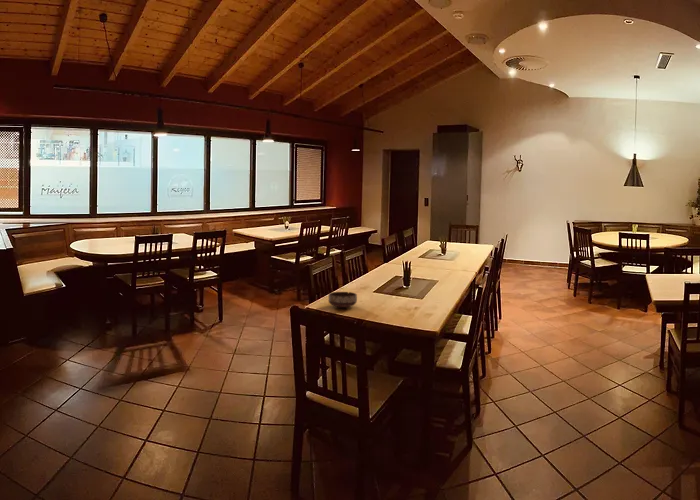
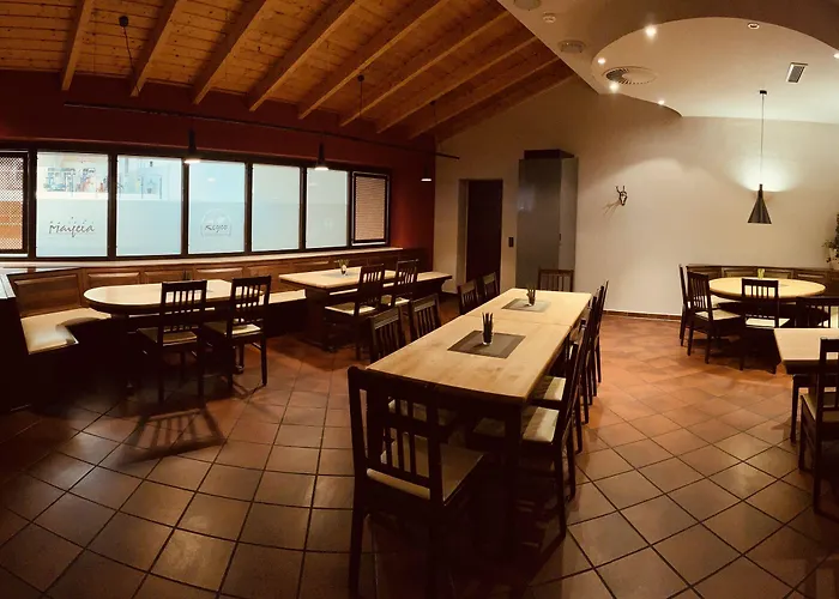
- bowl [328,291,358,309]
